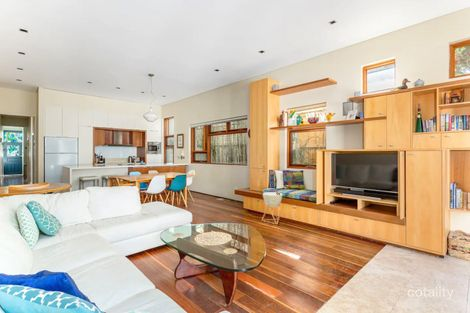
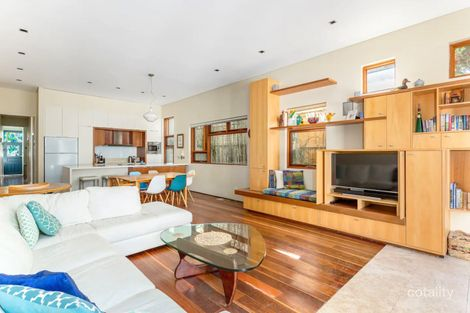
- planter [261,191,283,225]
